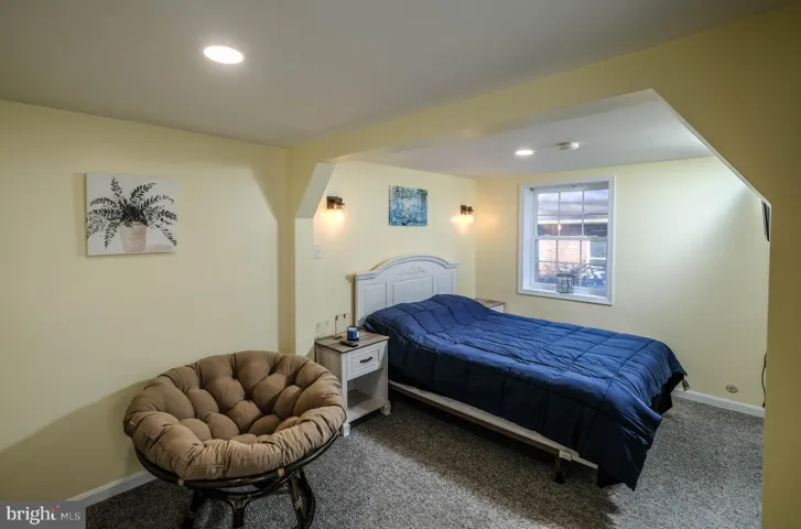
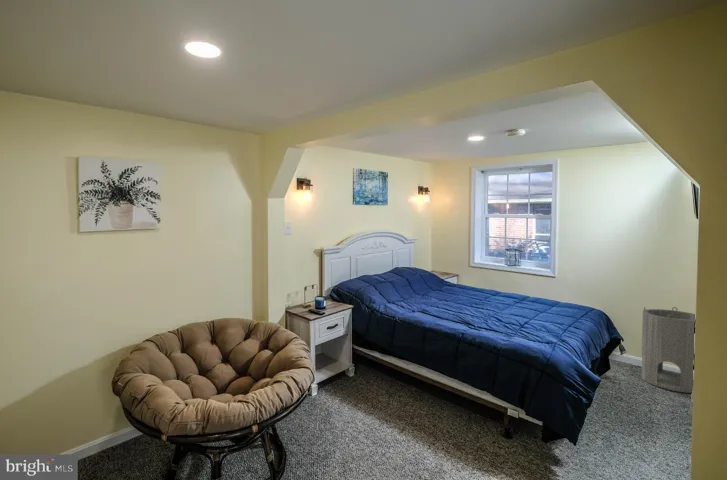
+ cylinder [640,306,696,394]
